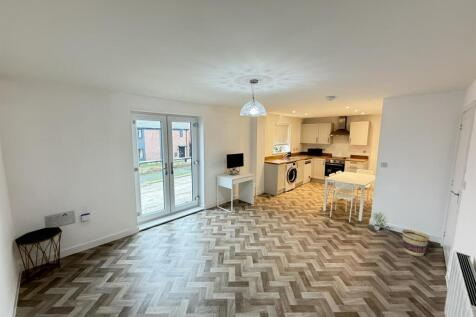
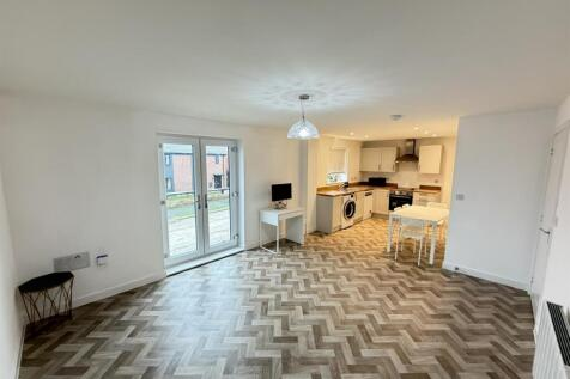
- potted plant [371,211,389,231]
- basket [401,228,430,257]
